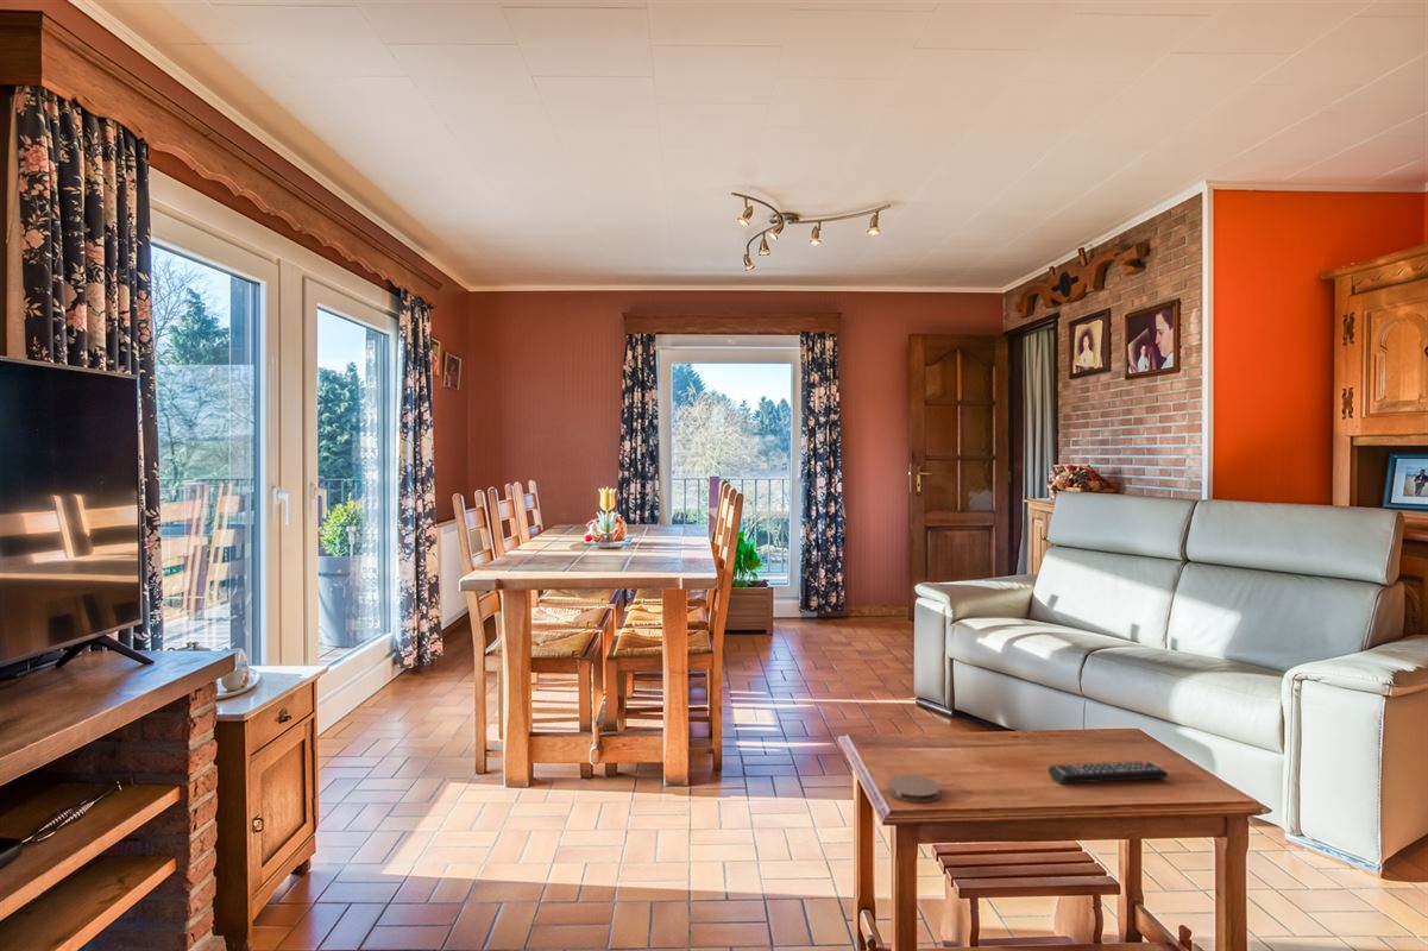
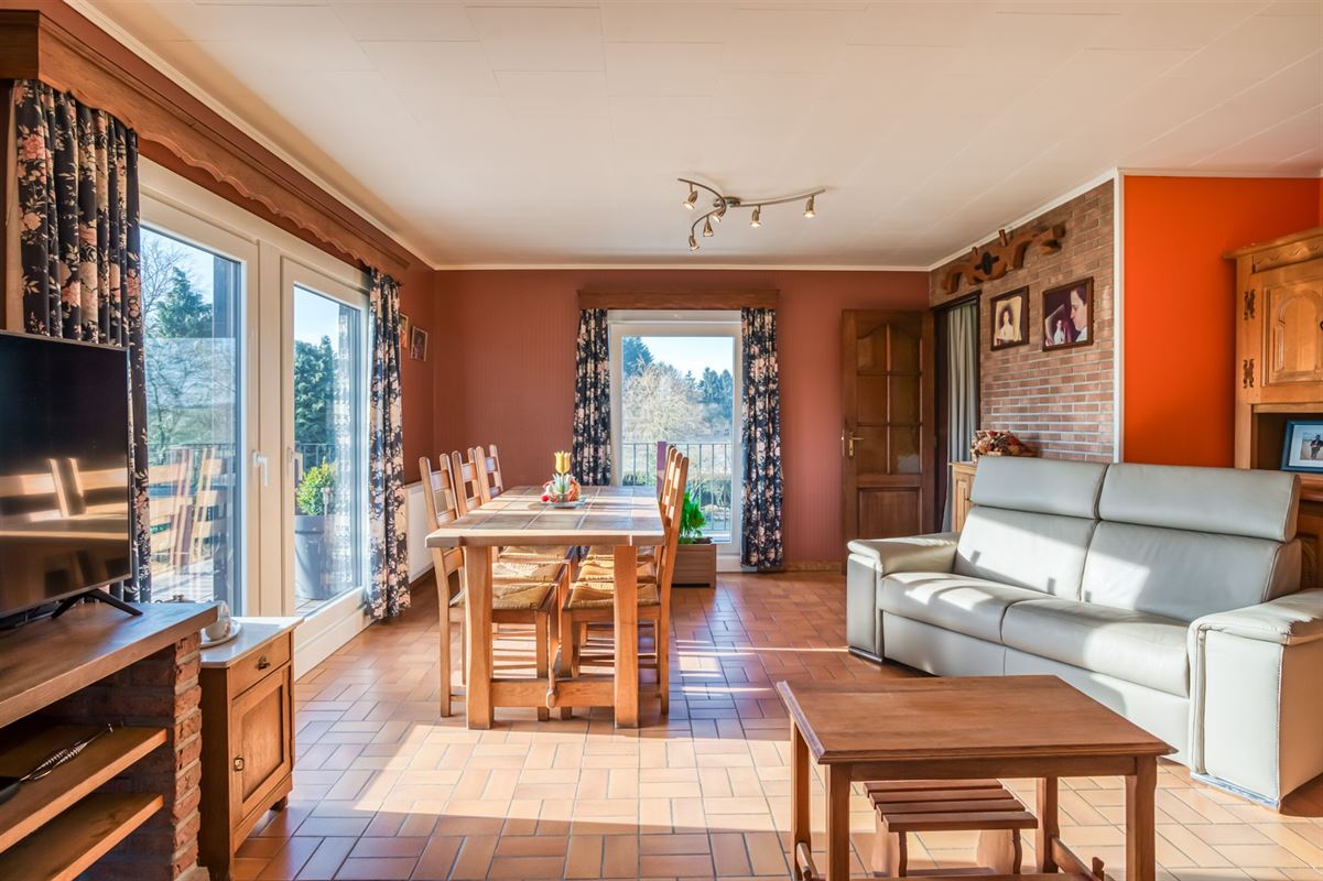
- coaster [887,774,941,804]
- remote control [1048,760,1169,785]
